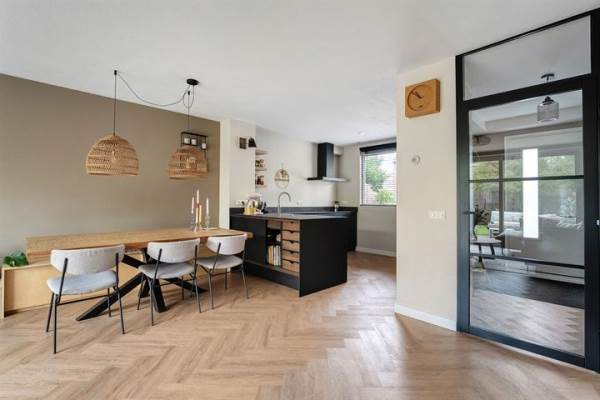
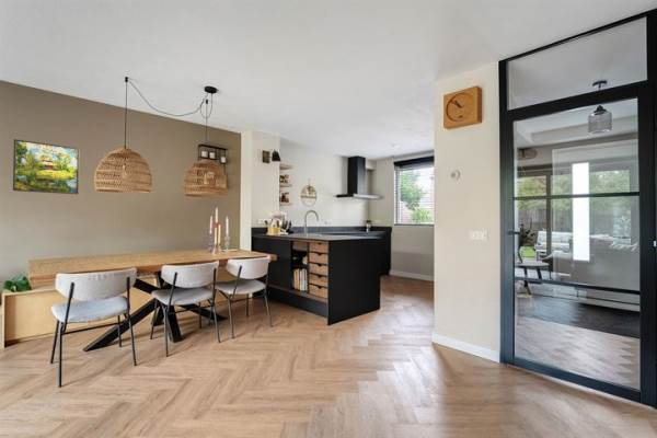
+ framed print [12,138,81,195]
